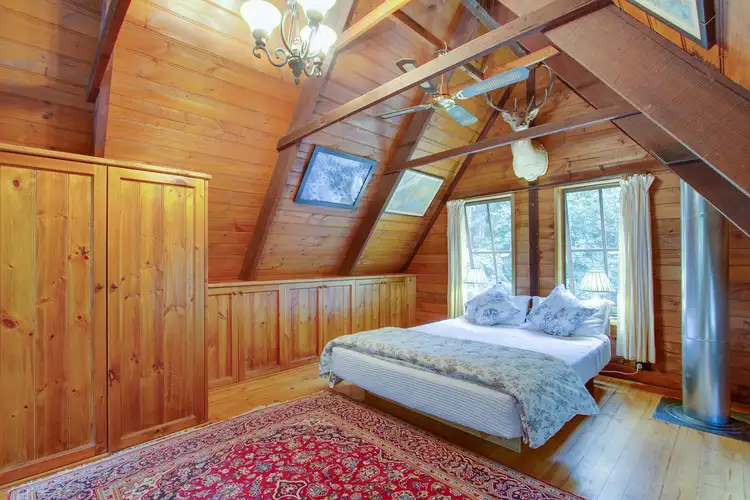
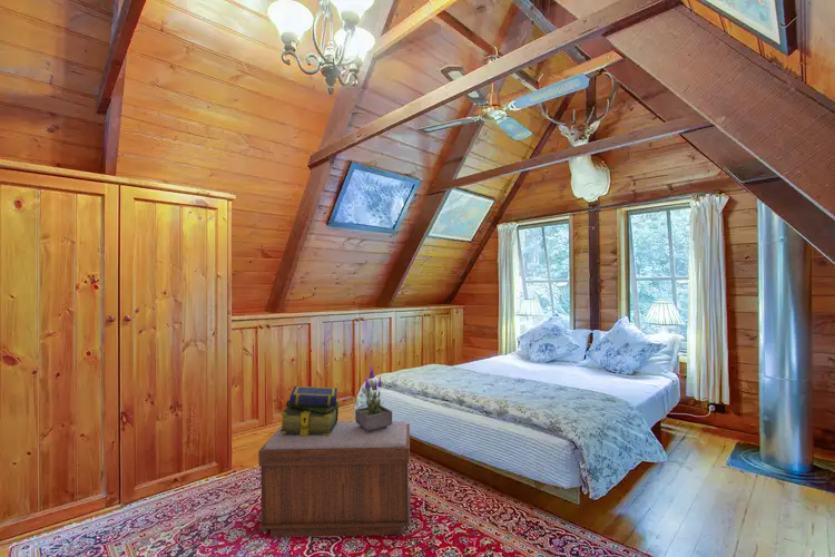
+ bench [257,420,411,538]
+ potted plant [354,362,393,432]
+ stack of books [279,385,342,436]
